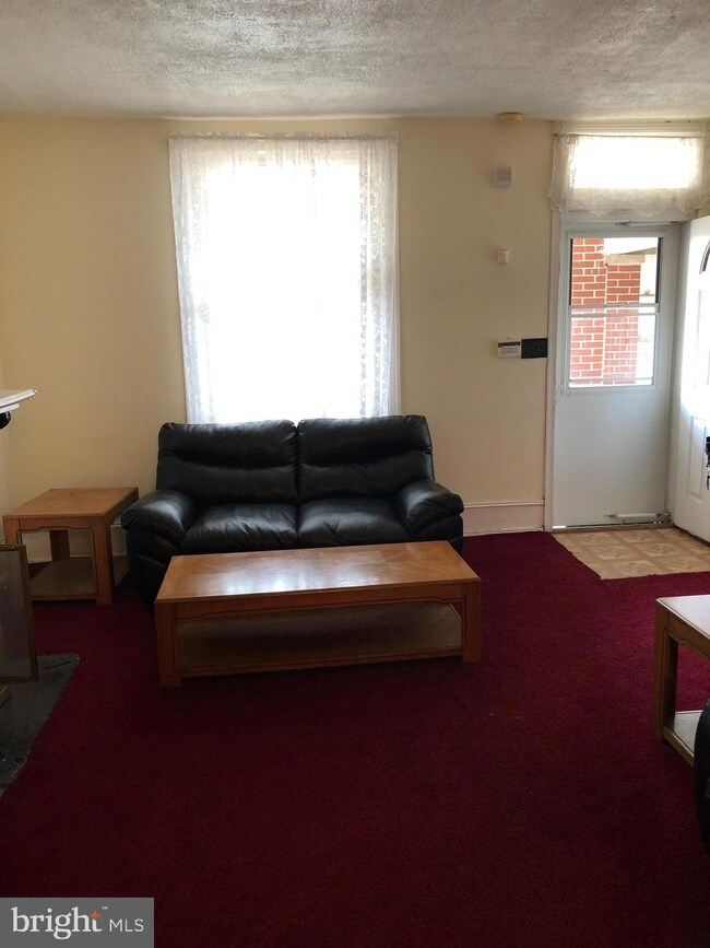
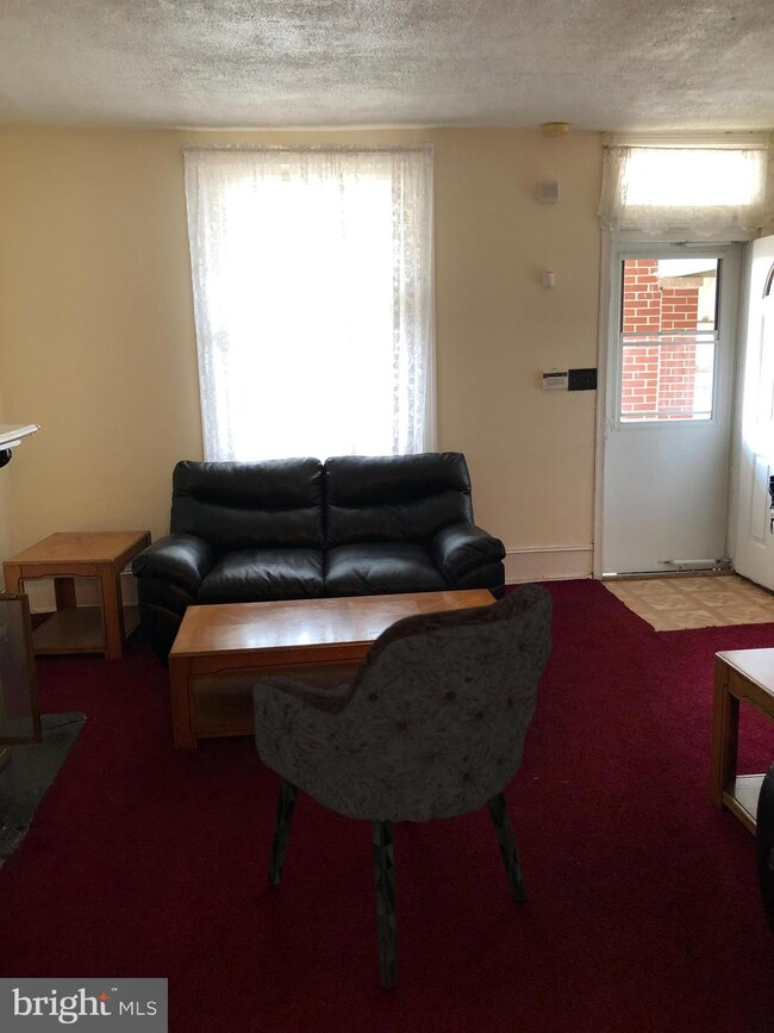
+ armchair [252,581,554,990]
